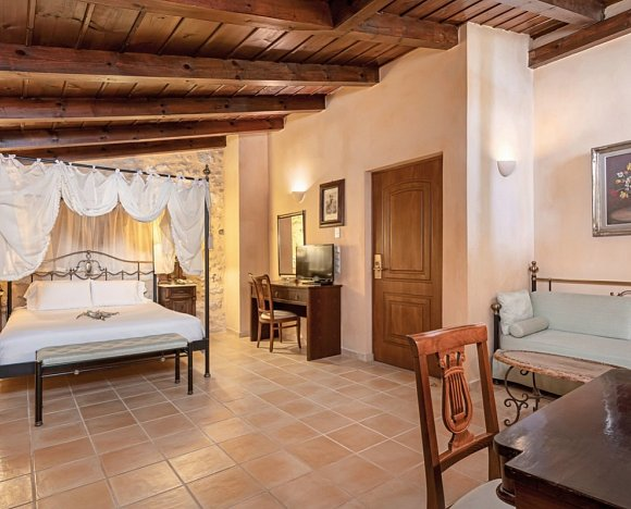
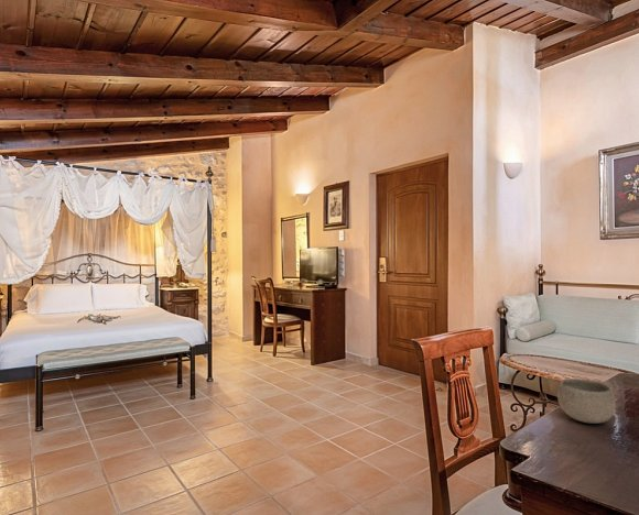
+ bowl [556,377,616,425]
